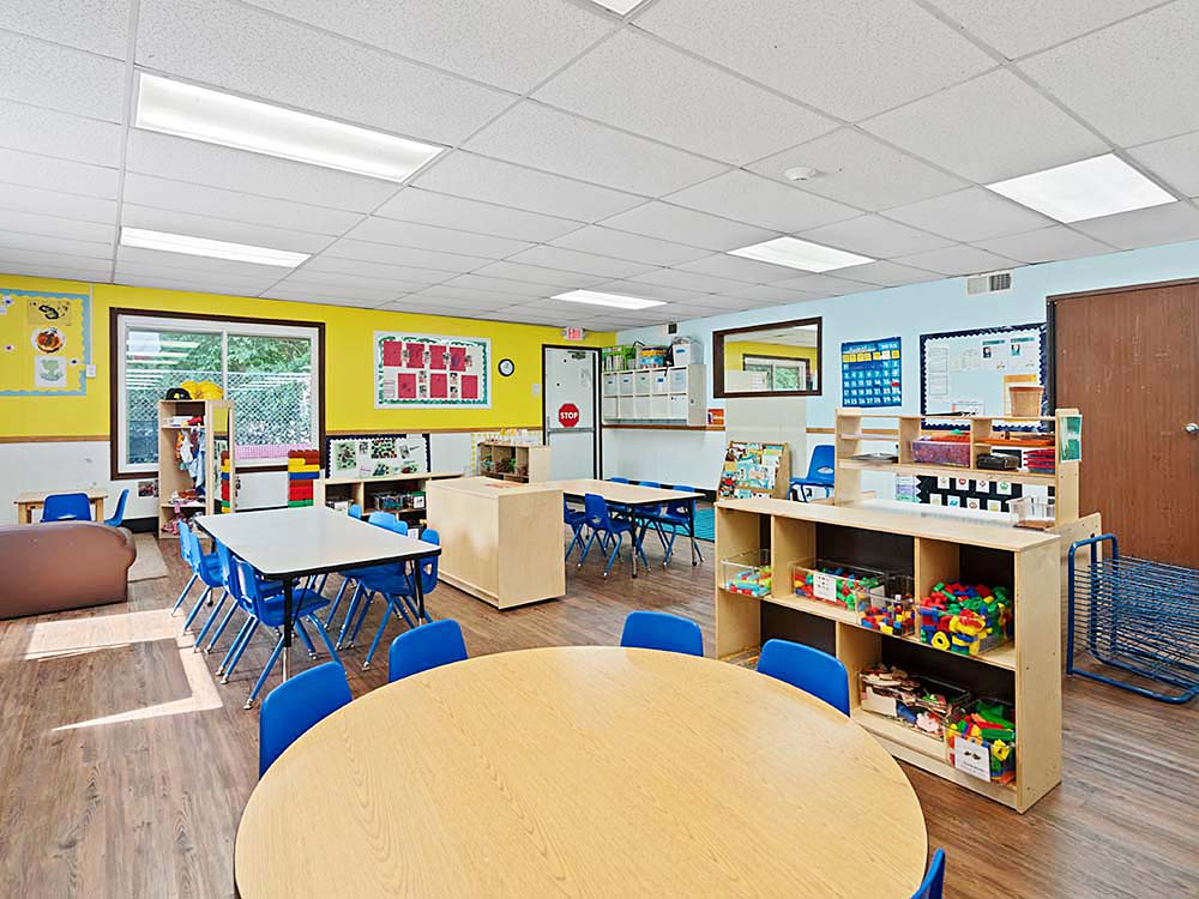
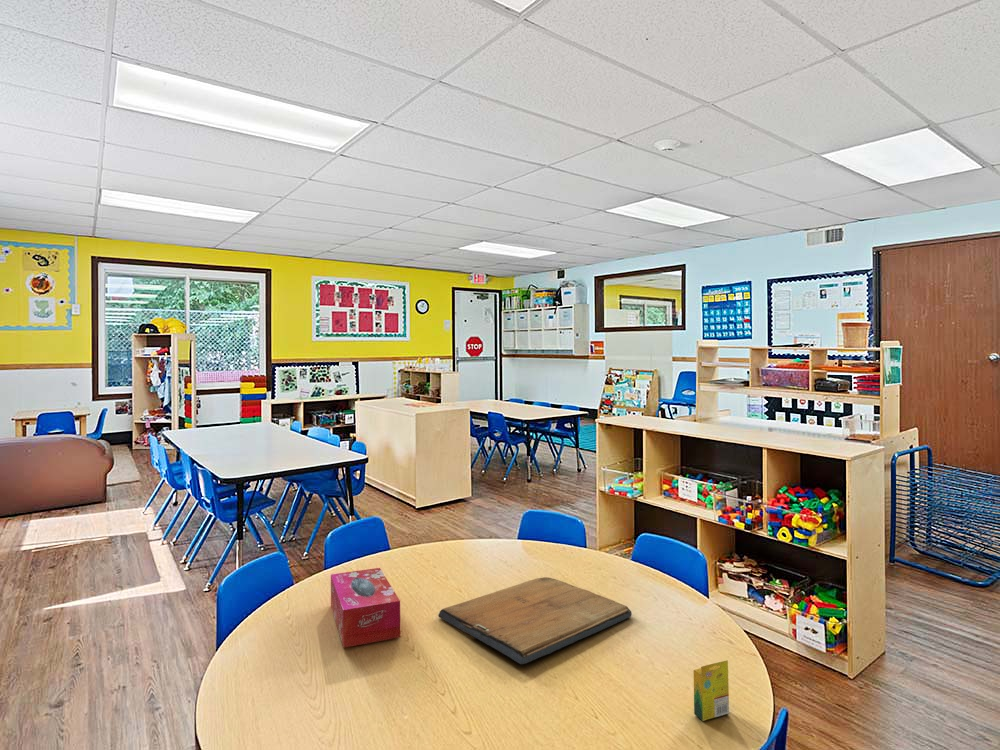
+ tissue box [330,567,401,649]
+ religious icon [437,576,633,665]
+ crayon box [693,659,730,722]
